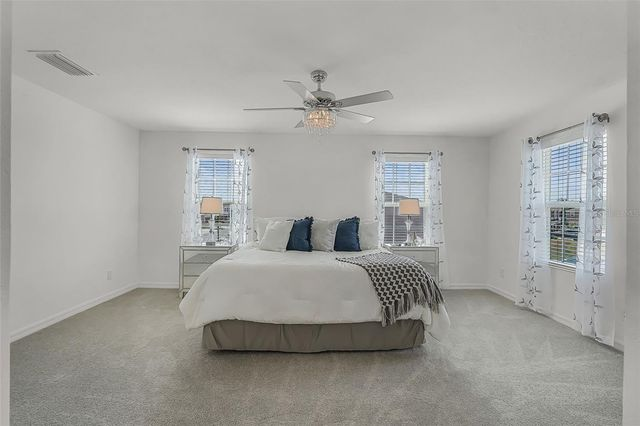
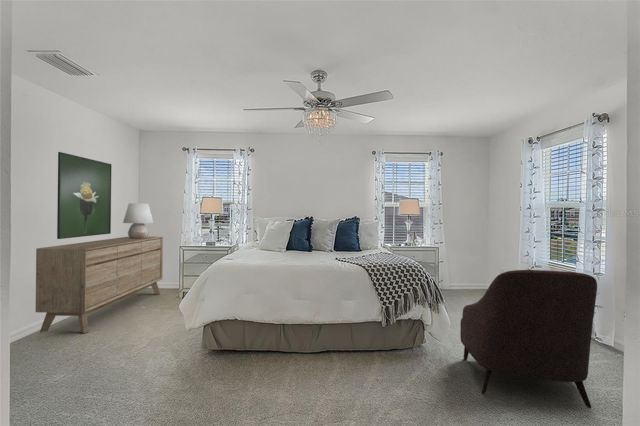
+ sideboard [35,236,164,334]
+ table lamp [122,203,154,239]
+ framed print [56,151,112,240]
+ armchair [459,269,598,409]
